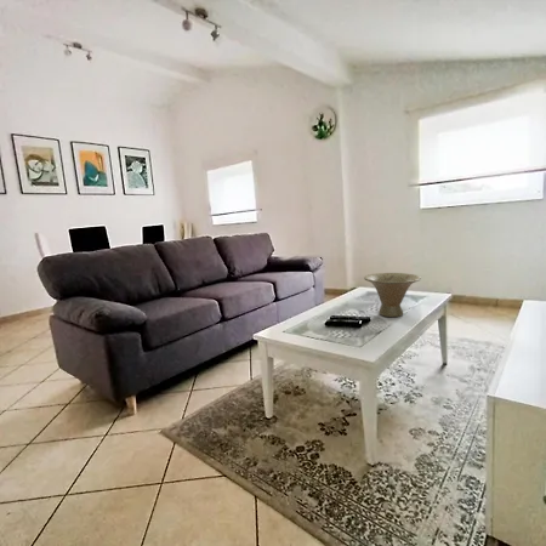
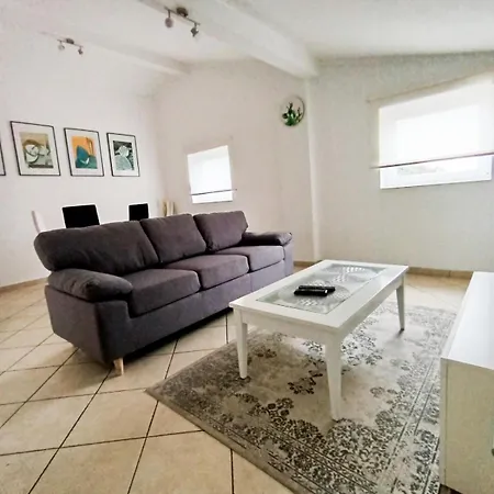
- bowl [363,272,422,318]
